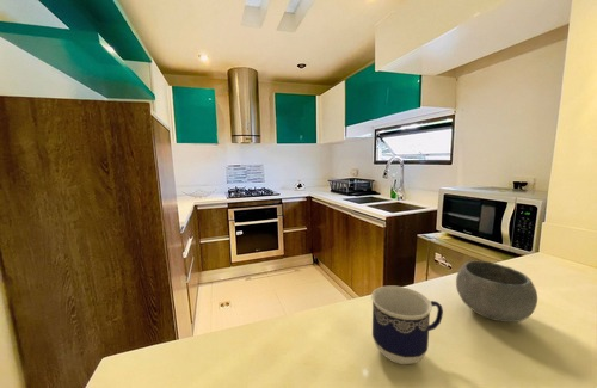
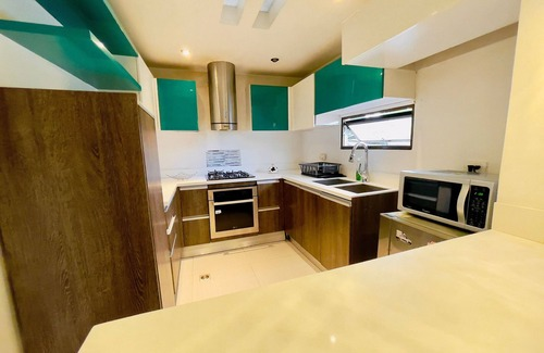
- cup [370,285,444,365]
- bowl [455,260,538,324]
